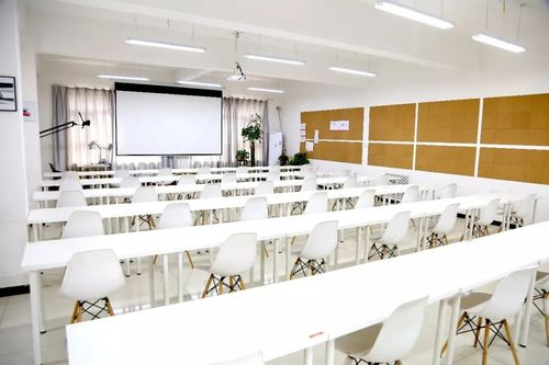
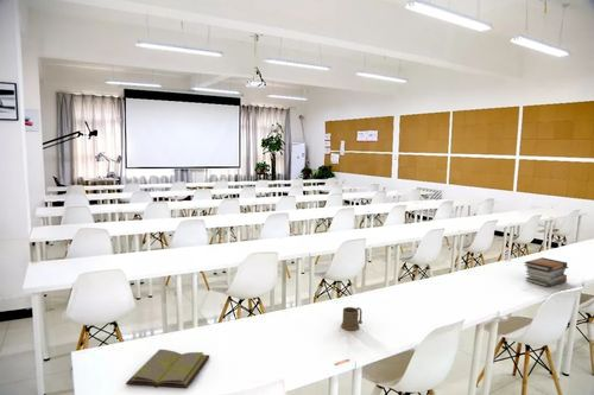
+ book stack [523,256,569,288]
+ mug [340,306,364,331]
+ diary [125,349,210,390]
